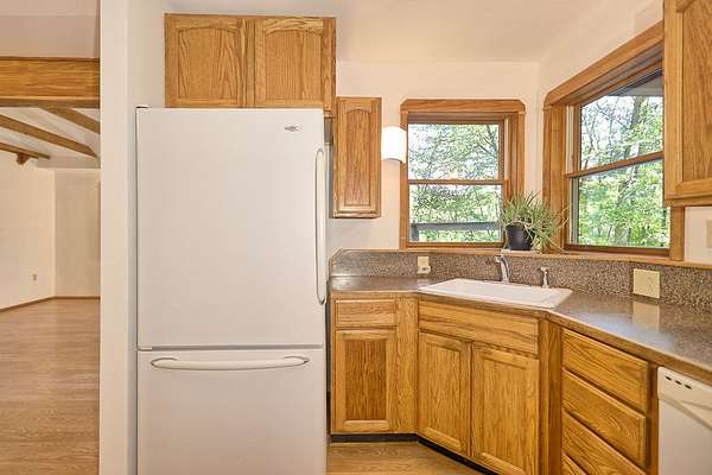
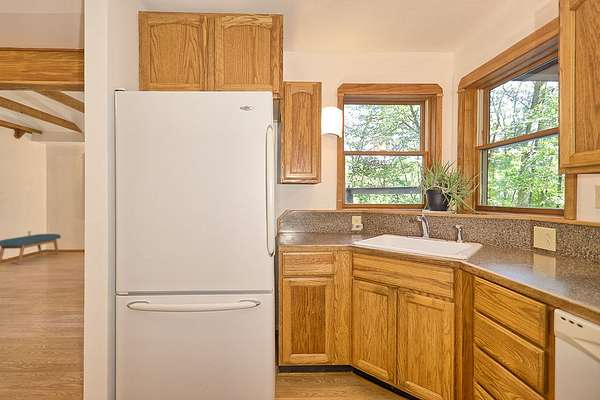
+ bench [0,233,62,266]
